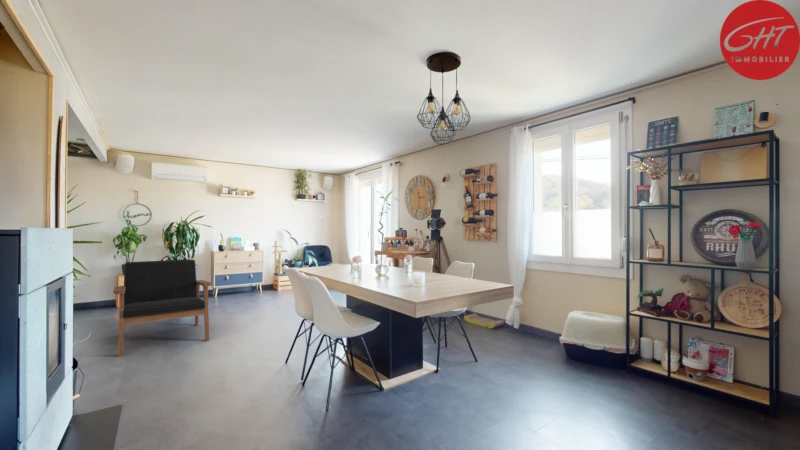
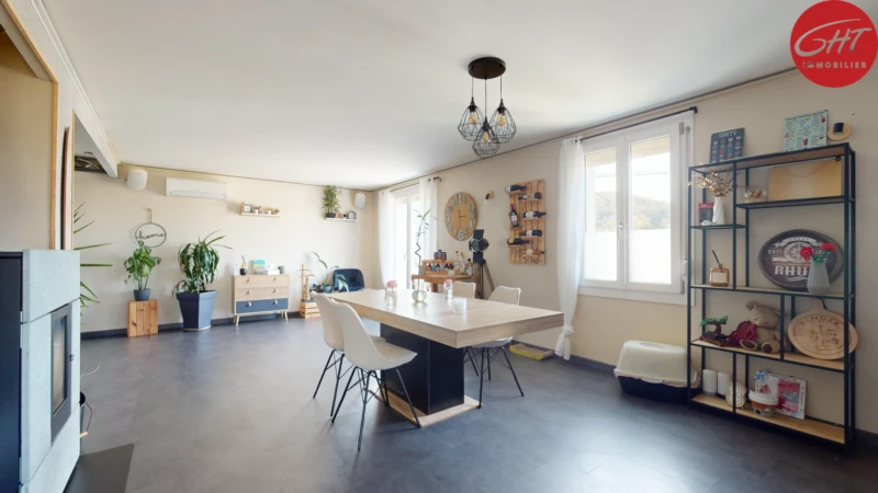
- armchair [112,259,214,358]
